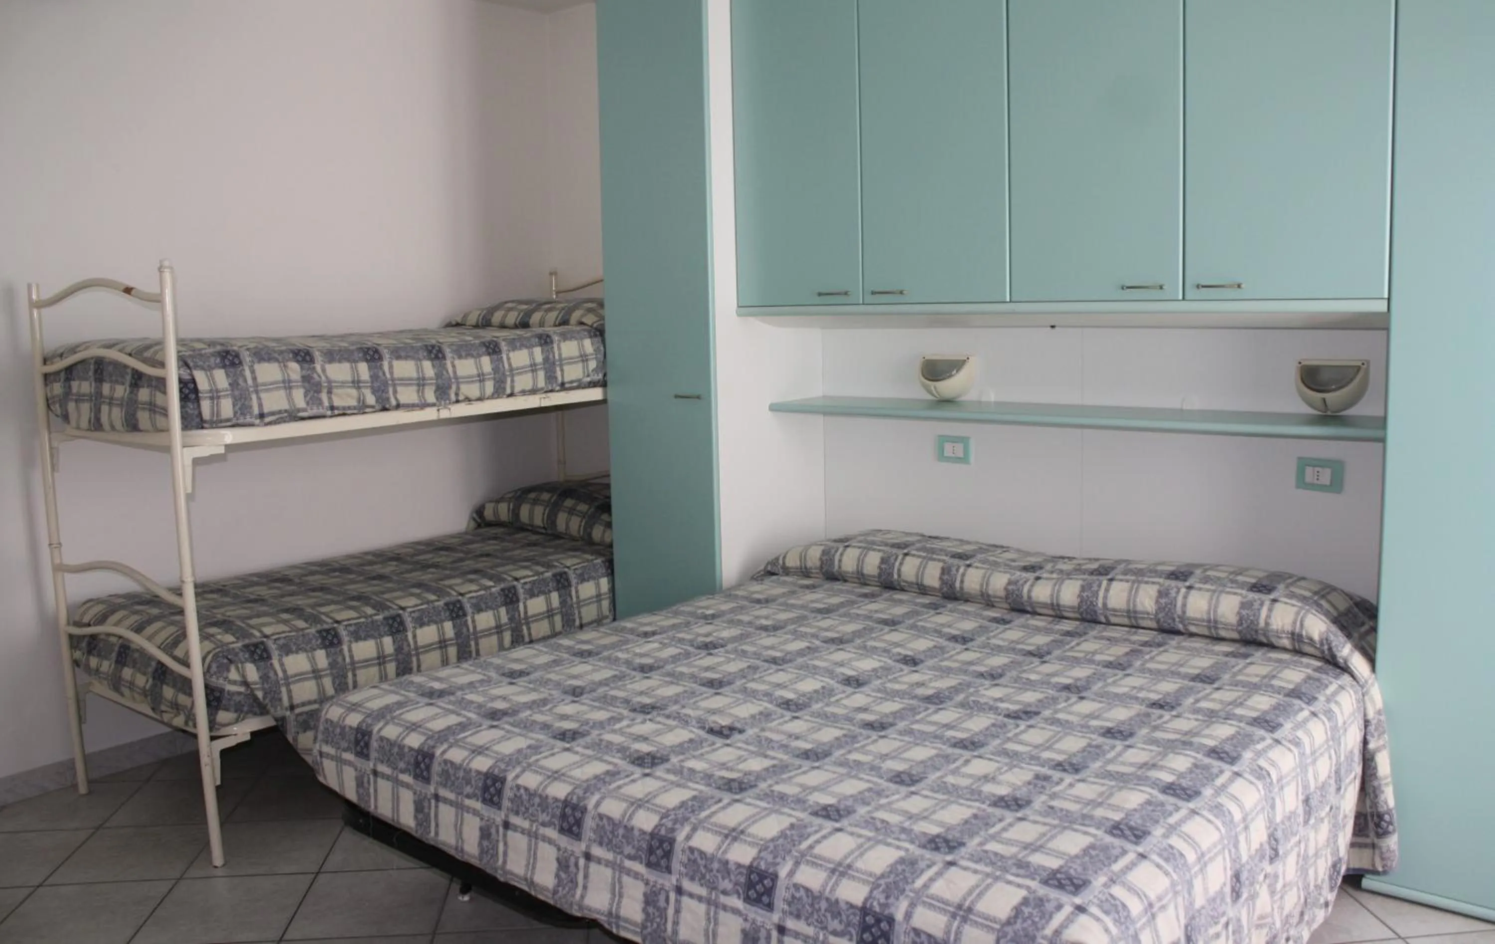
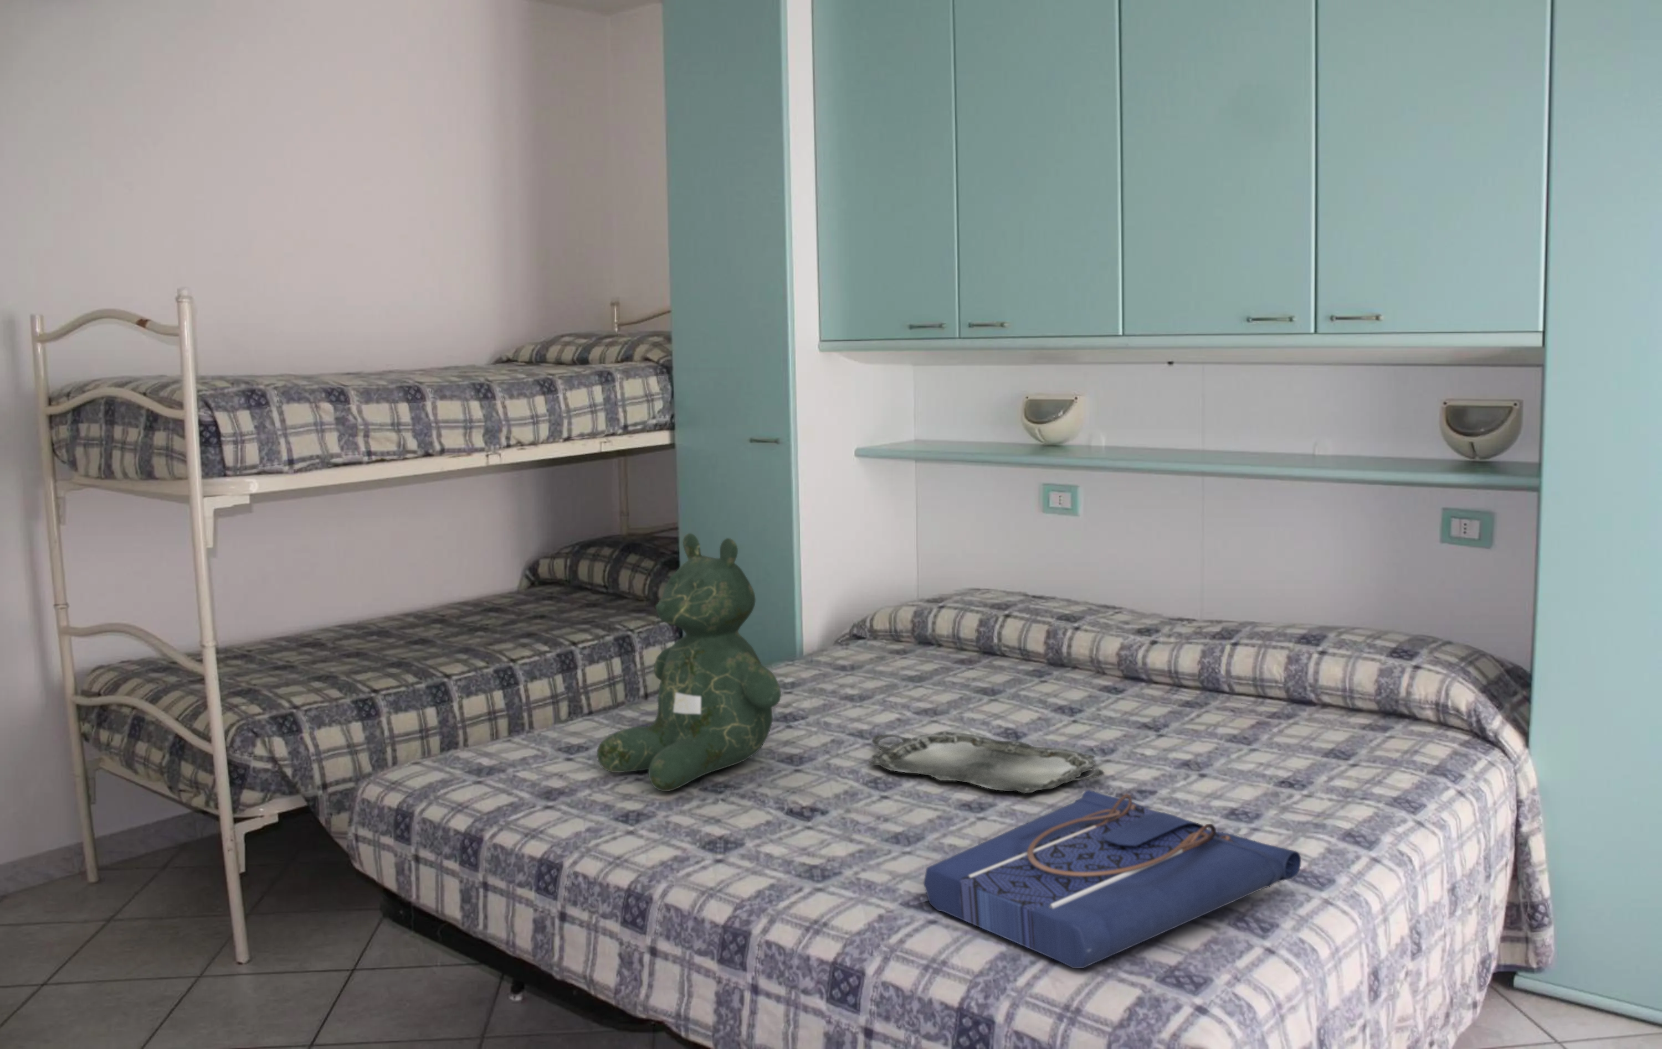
+ serving tray [868,731,1106,794]
+ teddy bear [596,533,781,792]
+ tote bag [923,789,1302,969]
